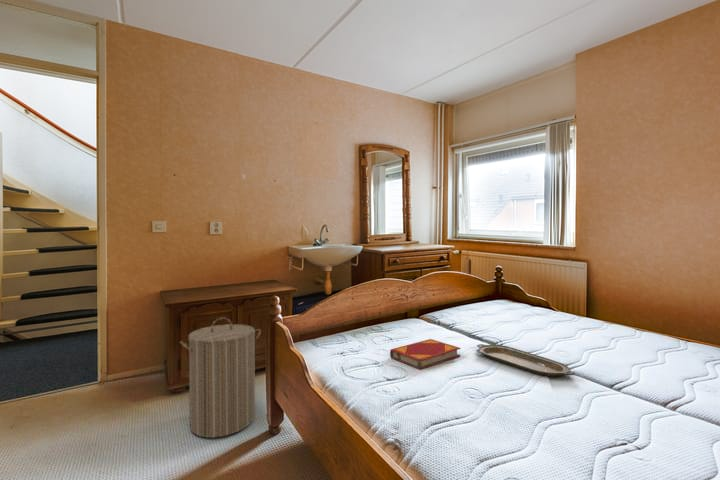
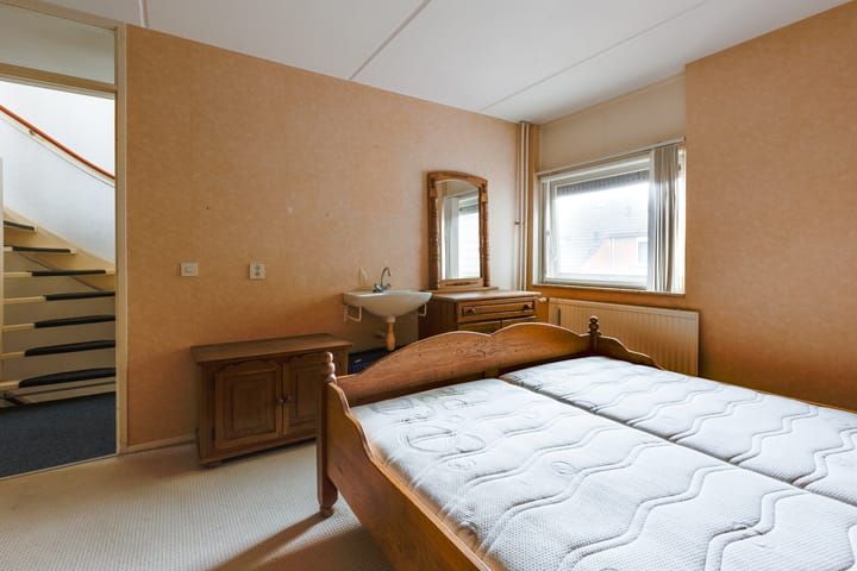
- laundry hamper [179,316,262,439]
- hardback book [389,338,461,370]
- serving tray [476,343,576,378]
